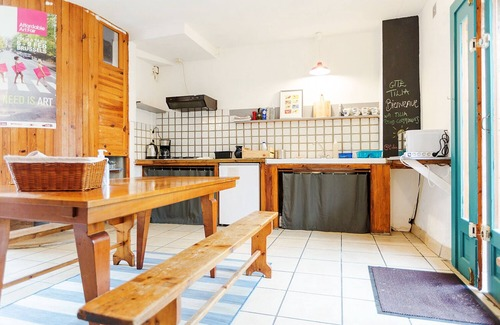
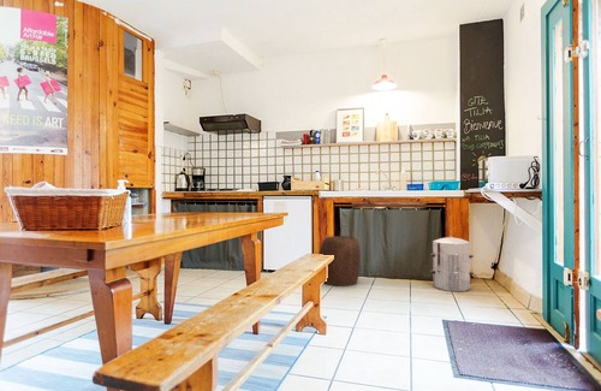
+ stool [319,235,362,288]
+ waste bin [429,235,475,292]
